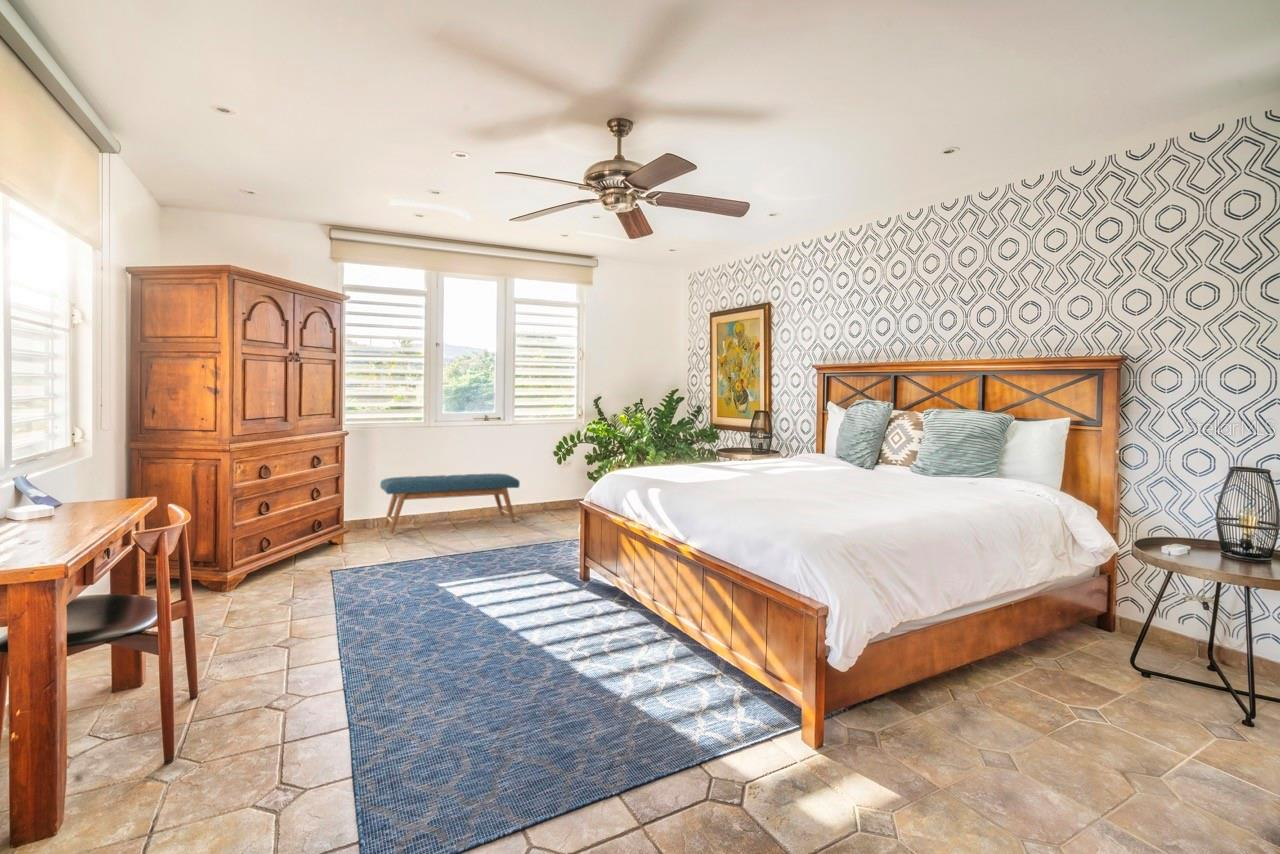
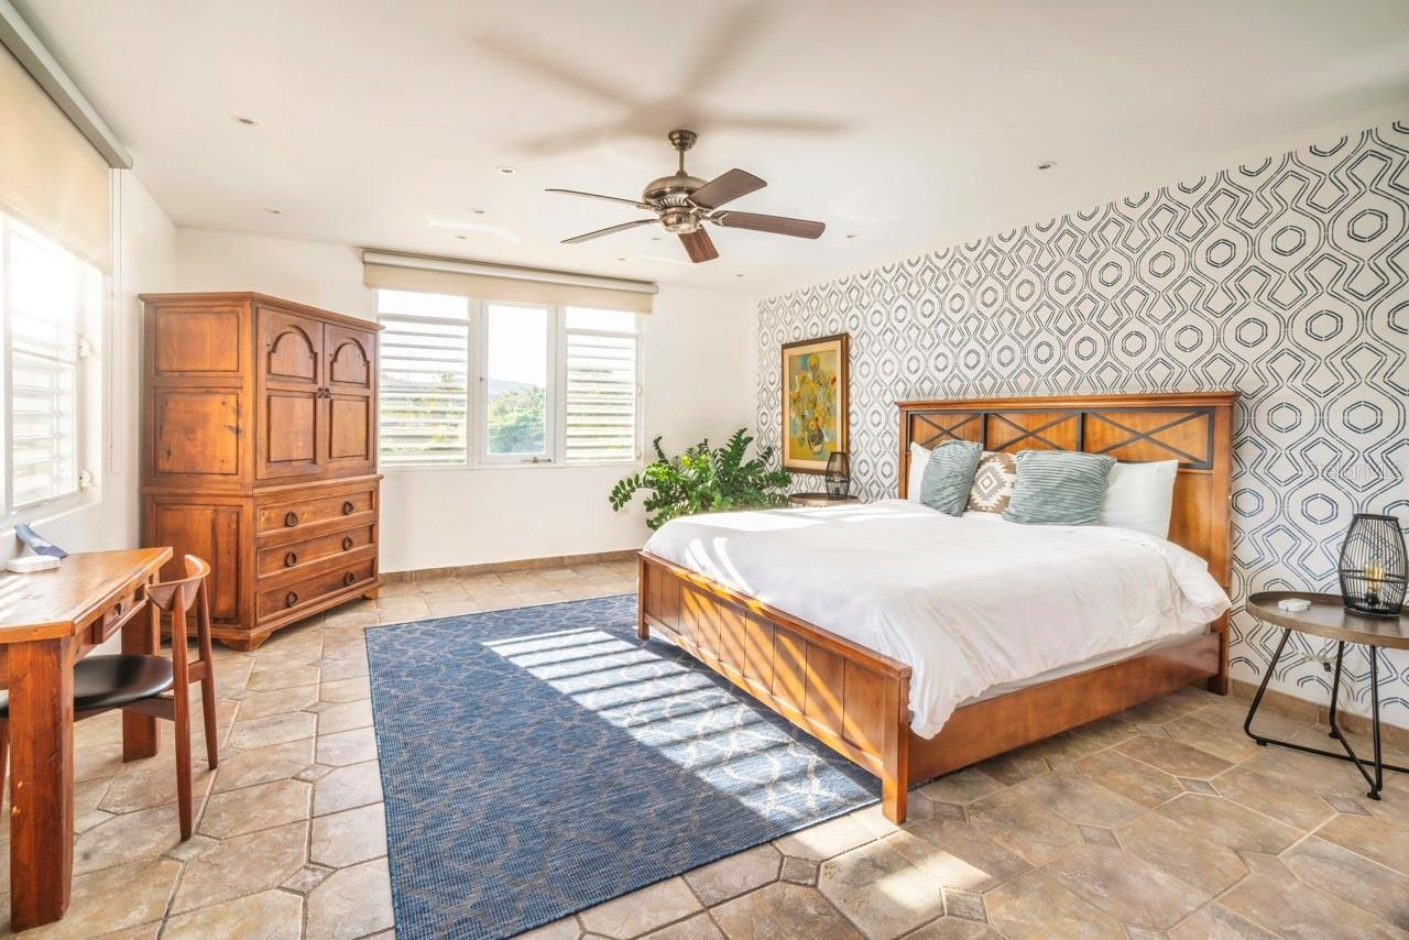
- bench [379,473,521,535]
